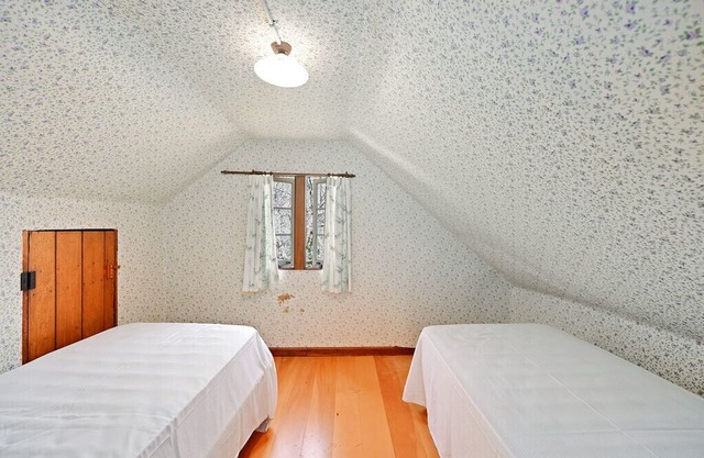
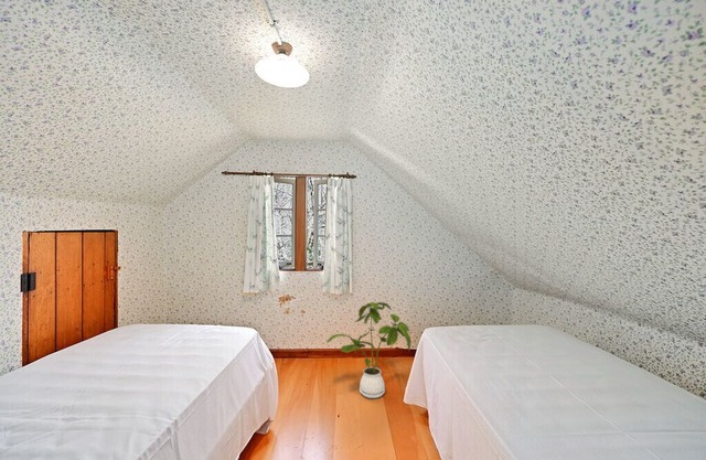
+ house plant [325,301,411,399]
